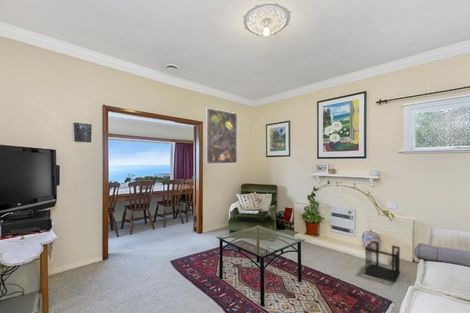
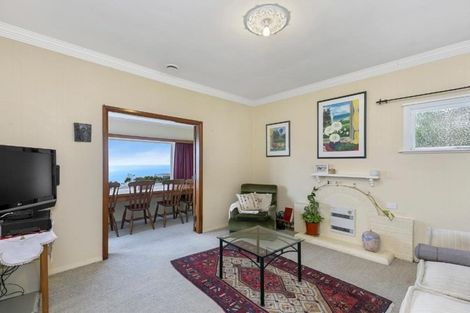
- wastebasket [364,240,401,284]
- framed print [205,107,238,165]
